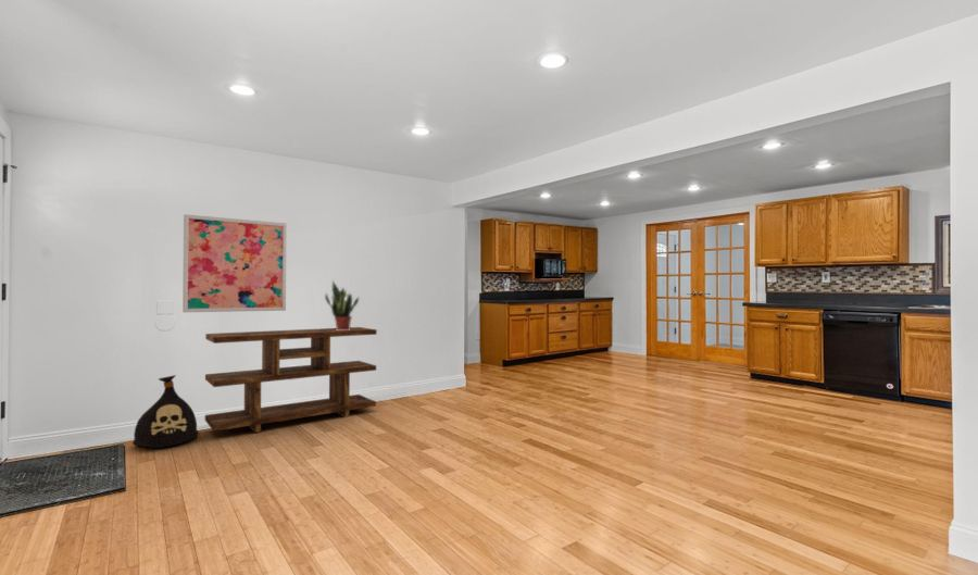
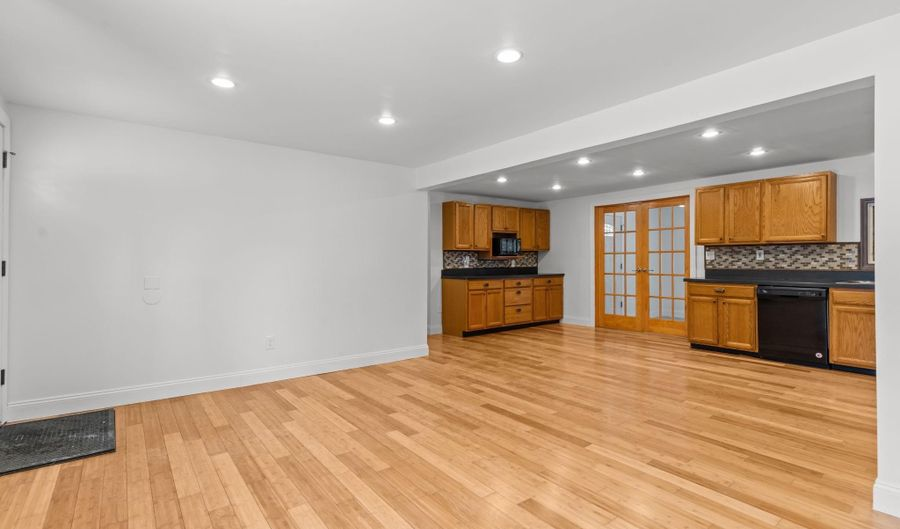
- bag [131,374,200,449]
- wall art [181,213,288,313]
- potted plant [324,279,360,330]
- shelving unit [204,326,378,434]
